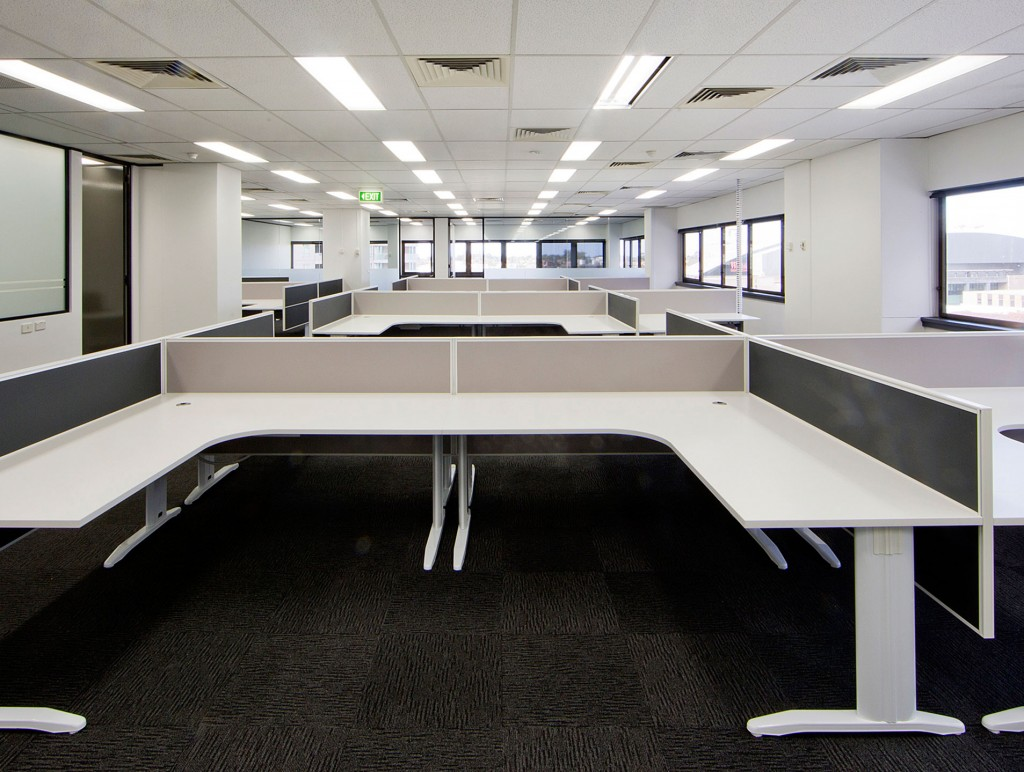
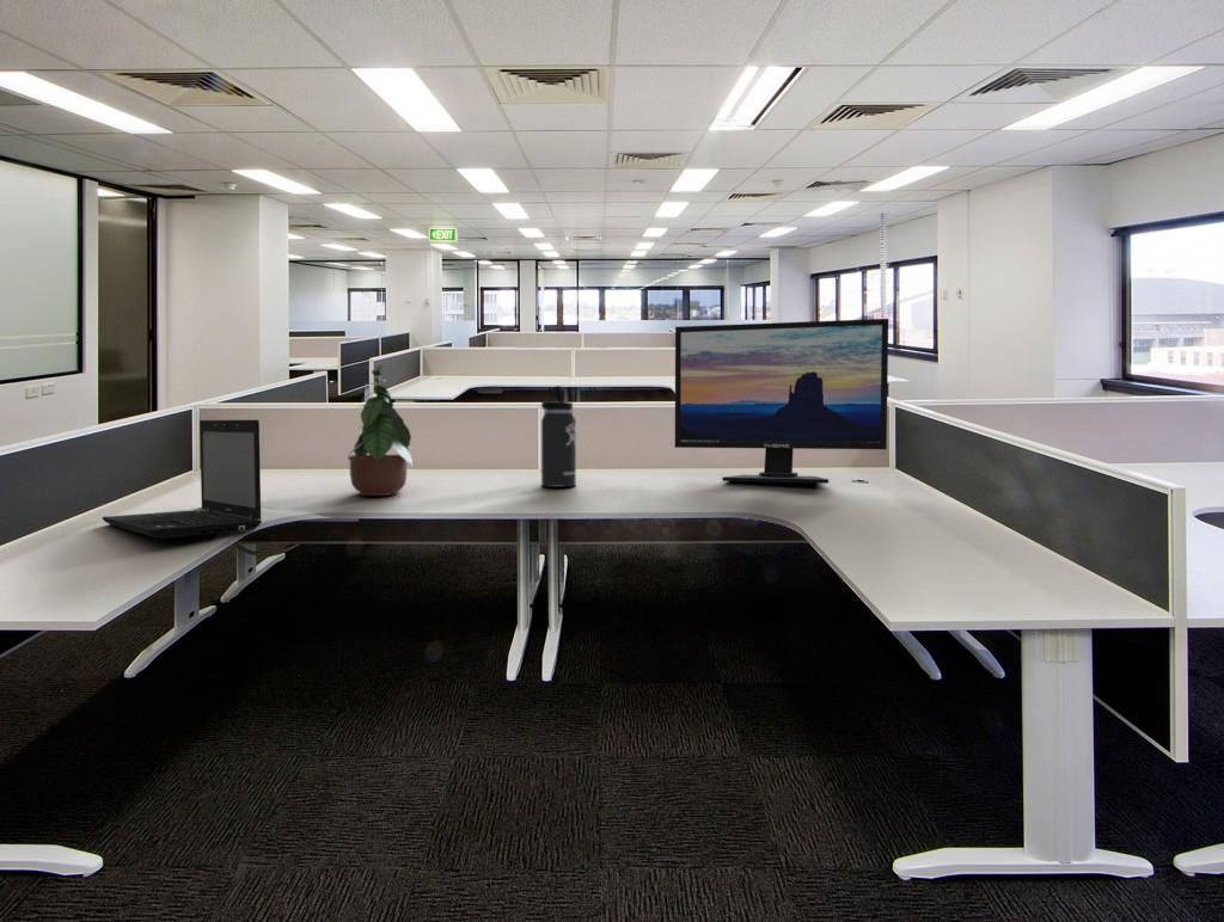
+ laptop [102,418,263,540]
+ potted plant [345,364,415,497]
+ computer monitor [674,318,889,485]
+ thermos bottle [540,385,577,488]
